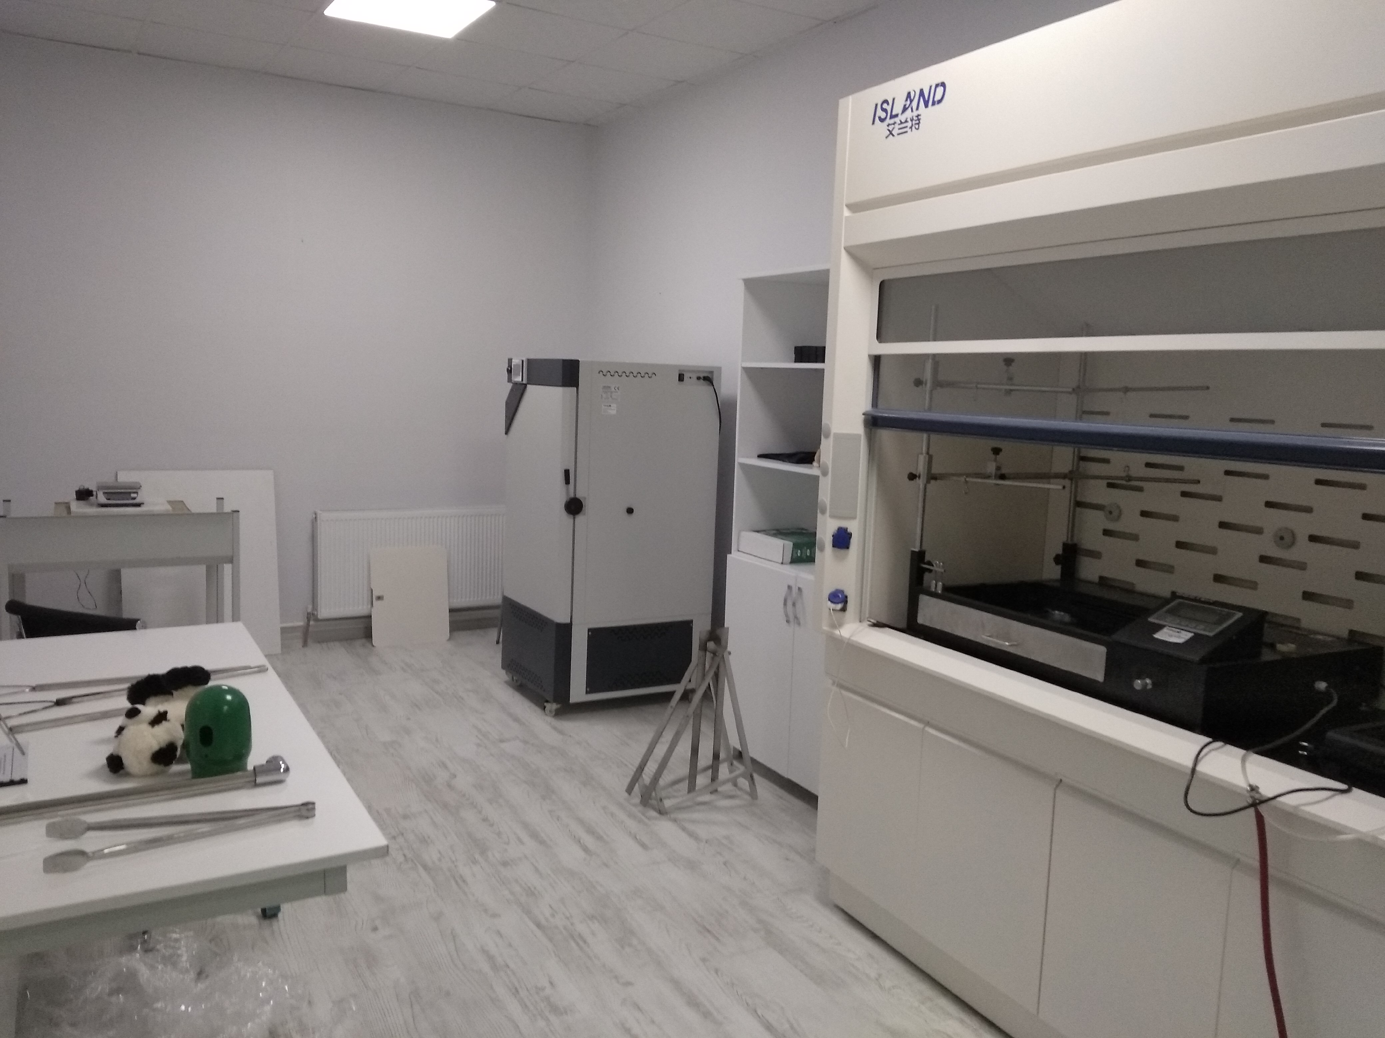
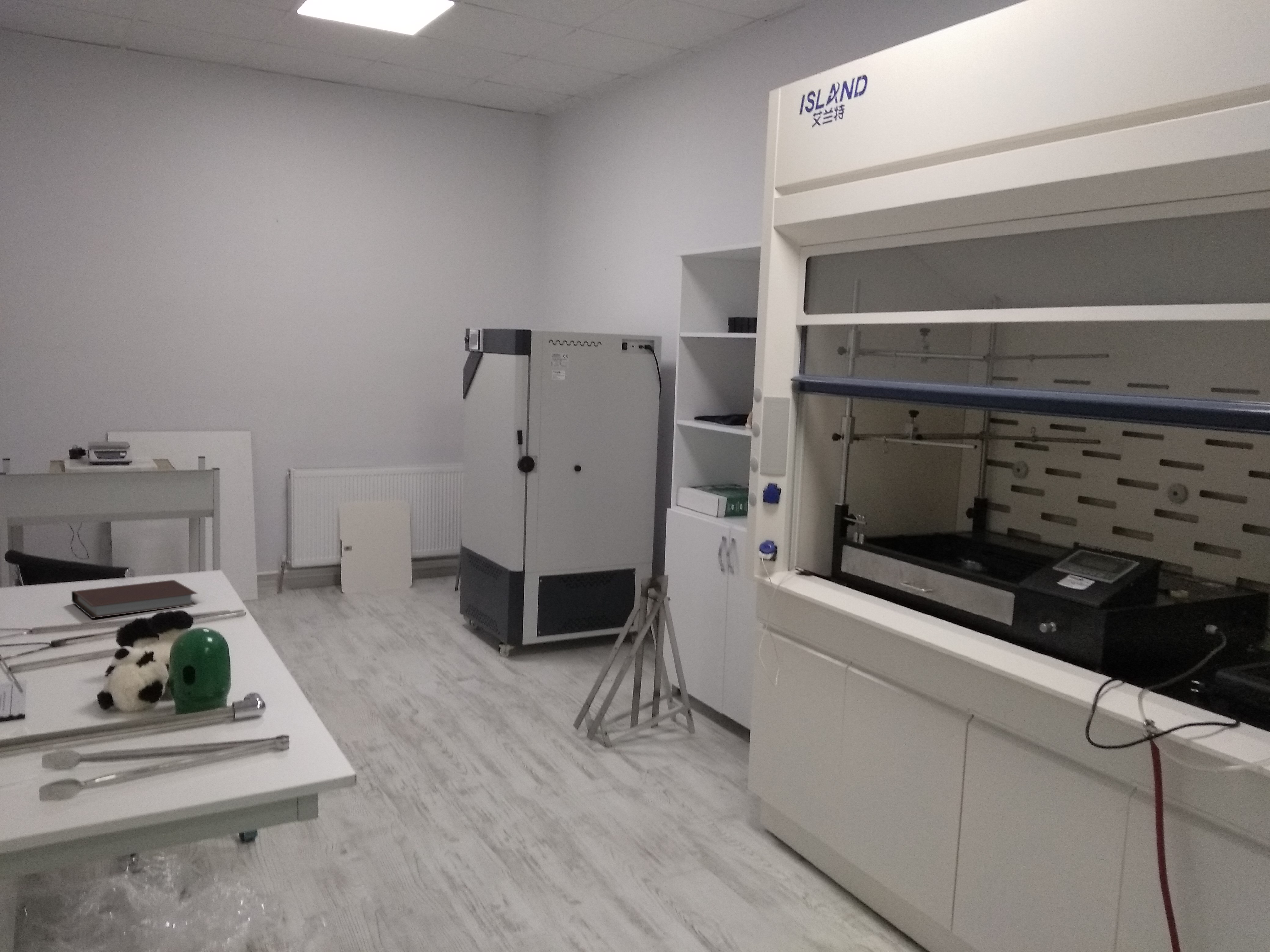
+ notebook [71,580,198,619]
